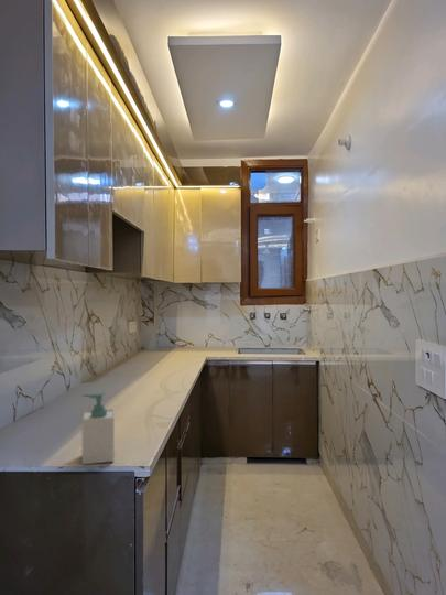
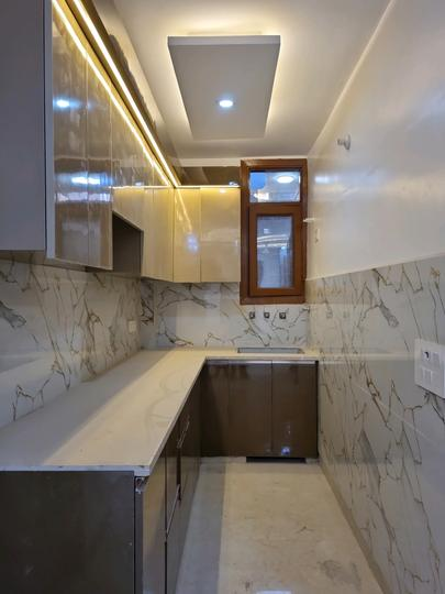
- soap bottle [81,391,116,465]
